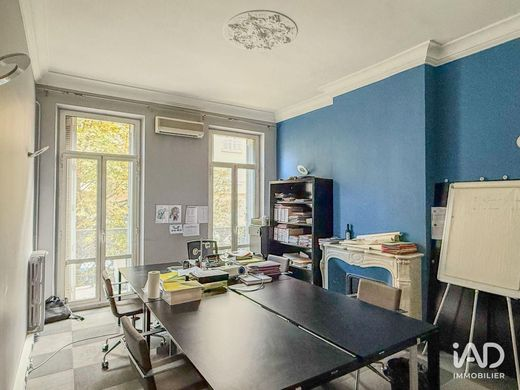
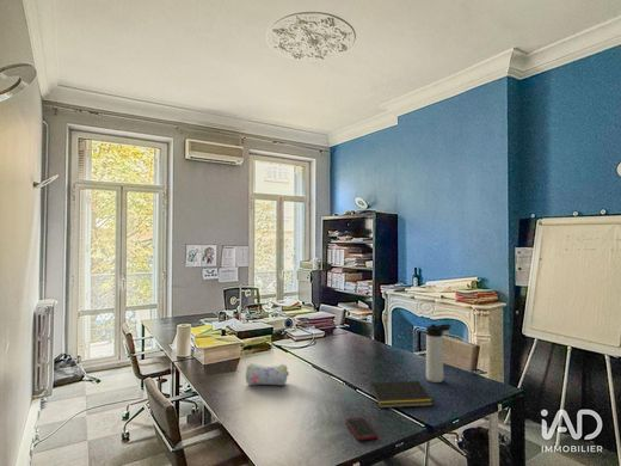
+ pencil case [245,362,290,386]
+ notepad [368,380,434,409]
+ cell phone [345,416,379,442]
+ thermos bottle [425,323,453,384]
